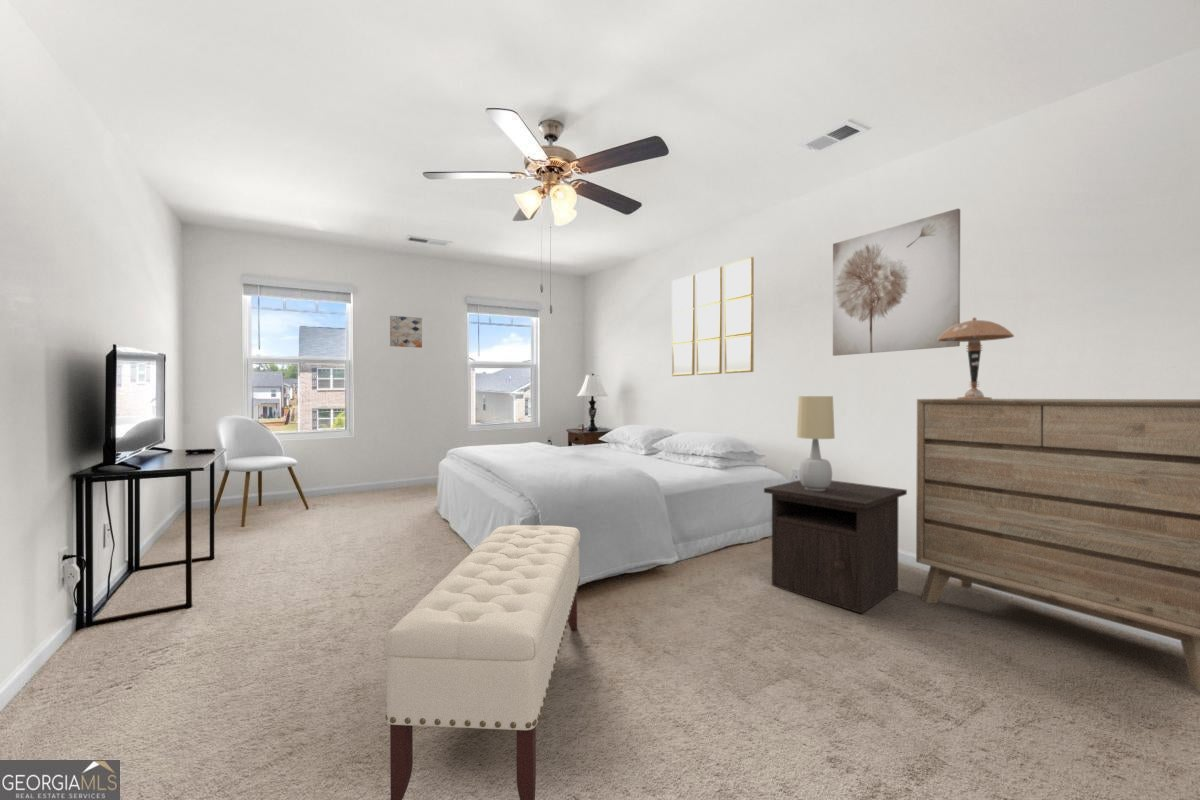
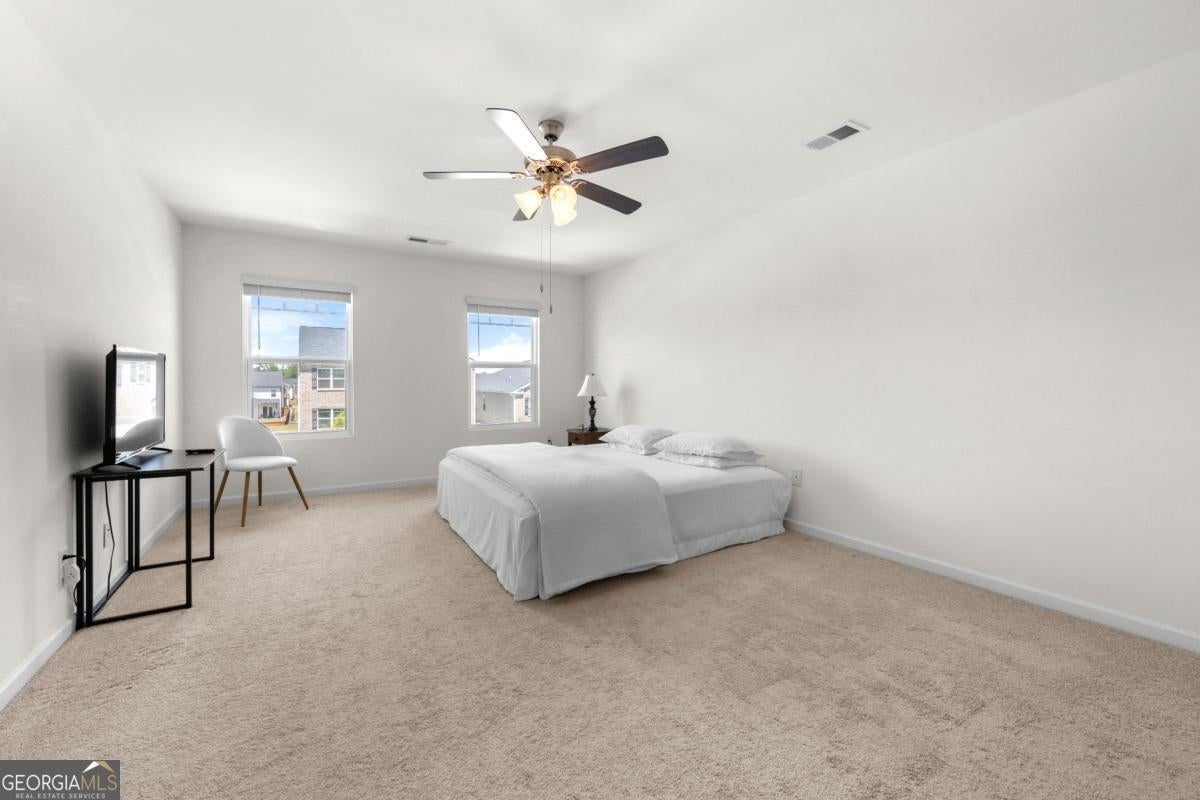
- home mirror [671,256,755,377]
- wall art [832,208,961,357]
- wall art [389,315,423,349]
- dresser [915,398,1200,693]
- nightstand [763,479,908,615]
- table lamp [796,395,836,491]
- bench [382,524,581,800]
- table lamp [937,316,1015,399]
